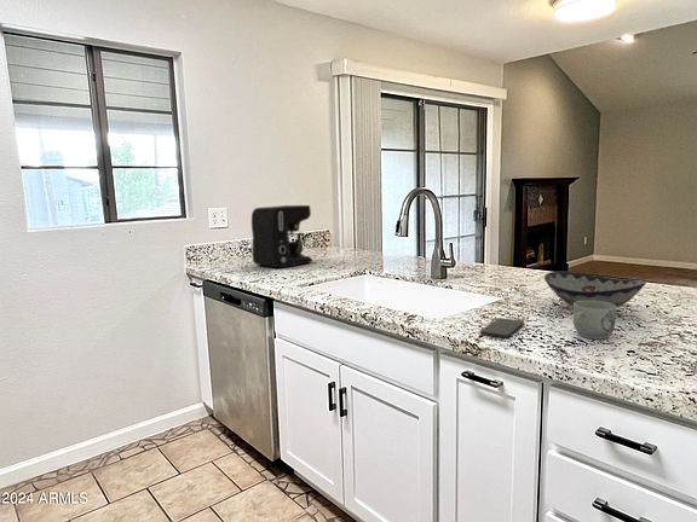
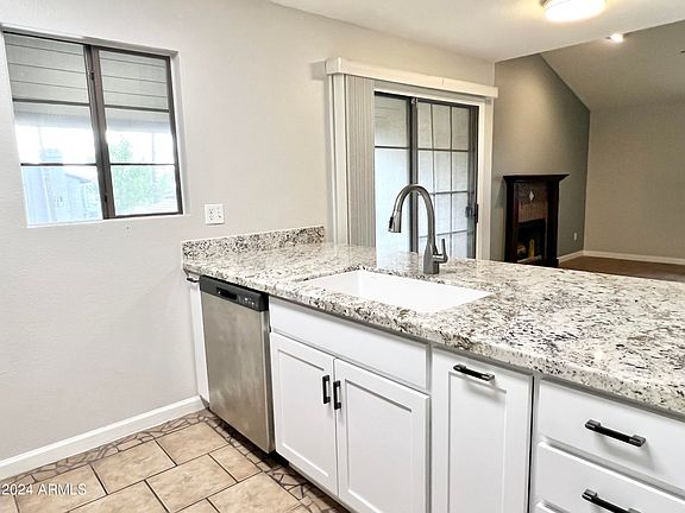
- mug [572,301,617,340]
- smartphone [479,317,525,338]
- coffee maker [250,204,313,268]
- decorative bowl [543,271,647,309]
